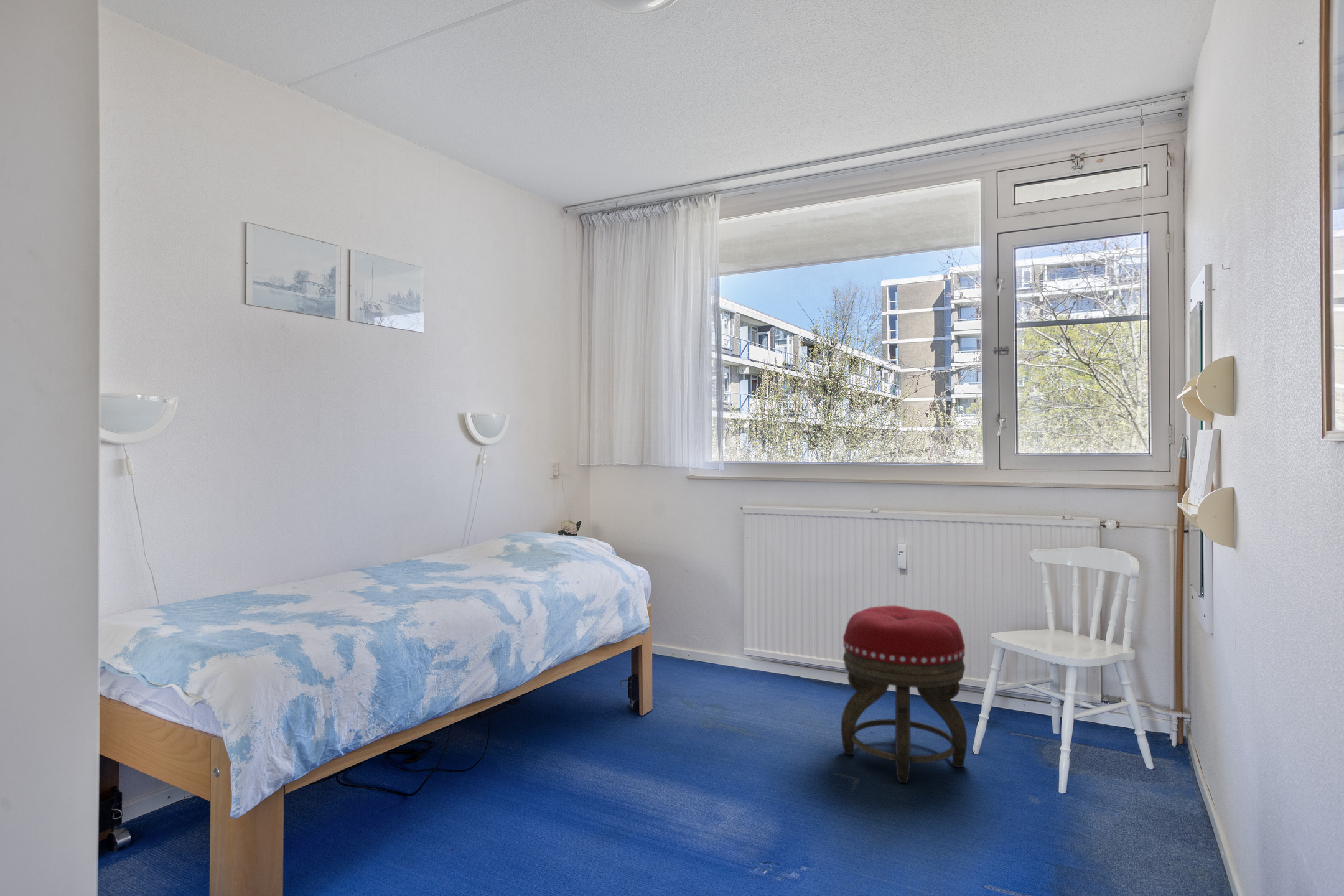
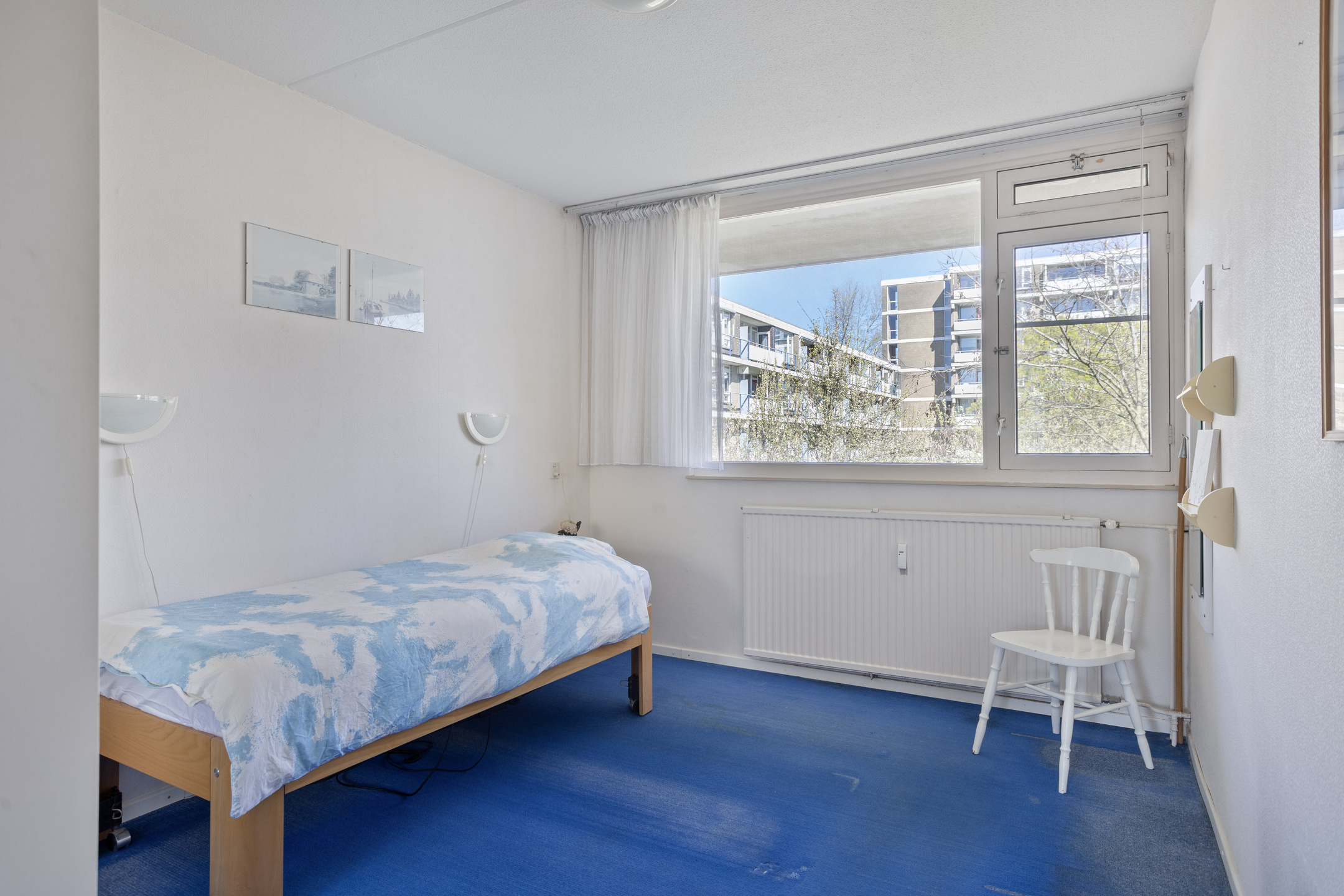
- footstool [841,605,968,783]
